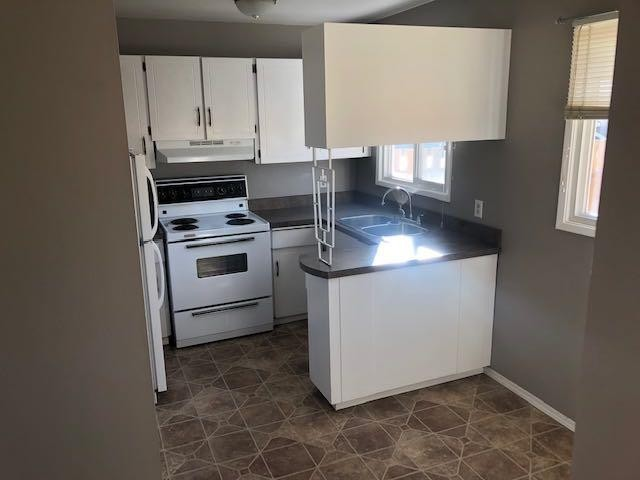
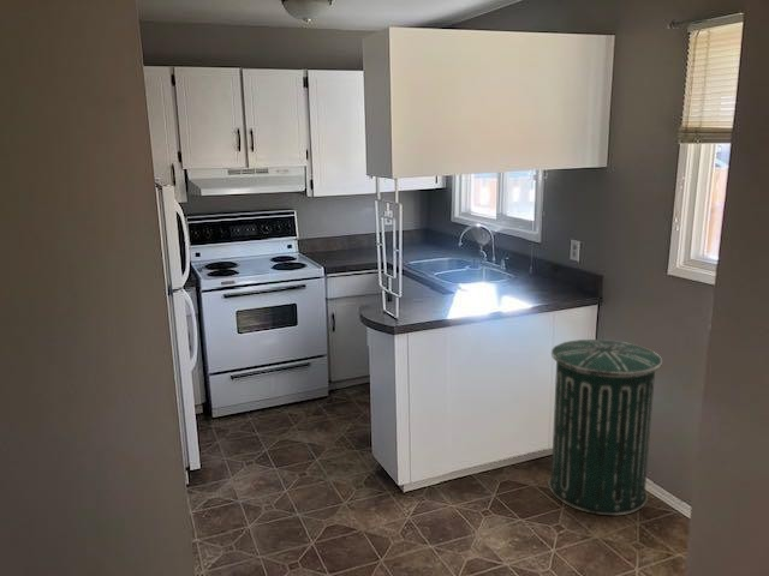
+ trash can [548,338,663,516]
